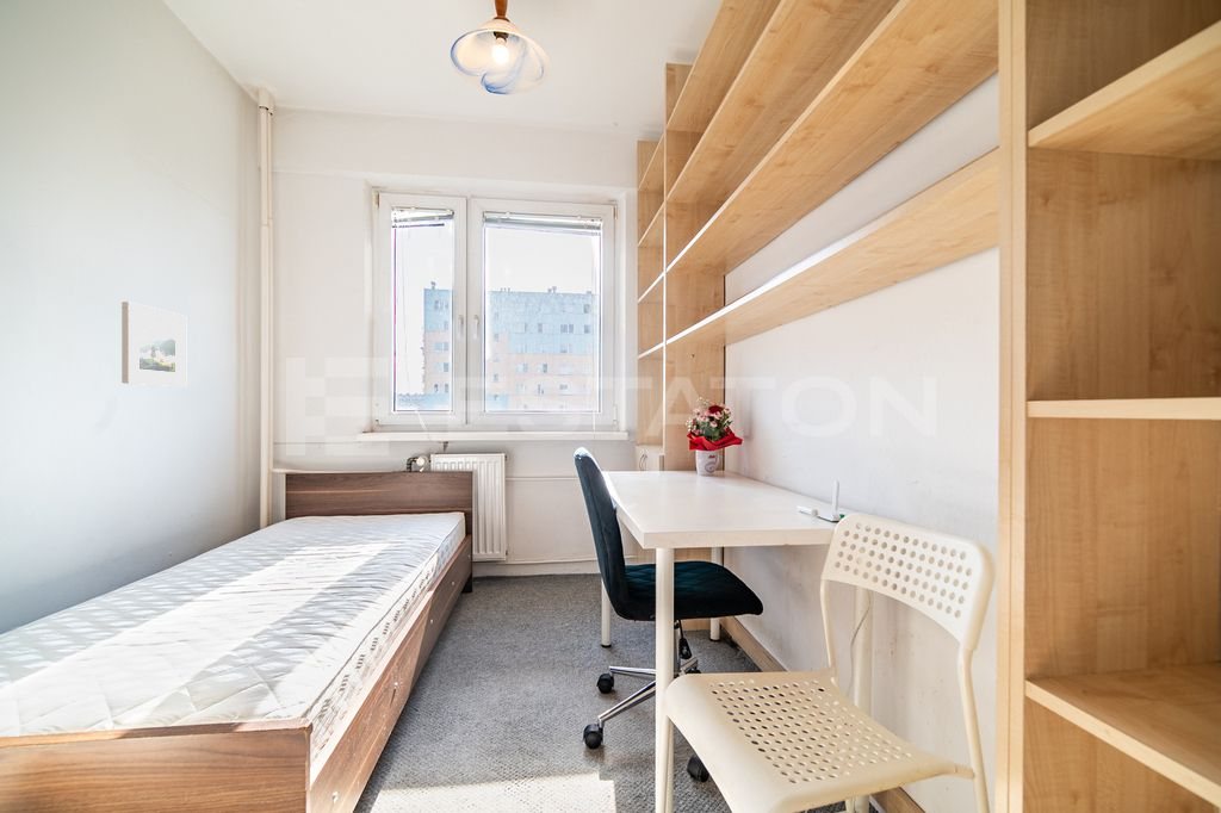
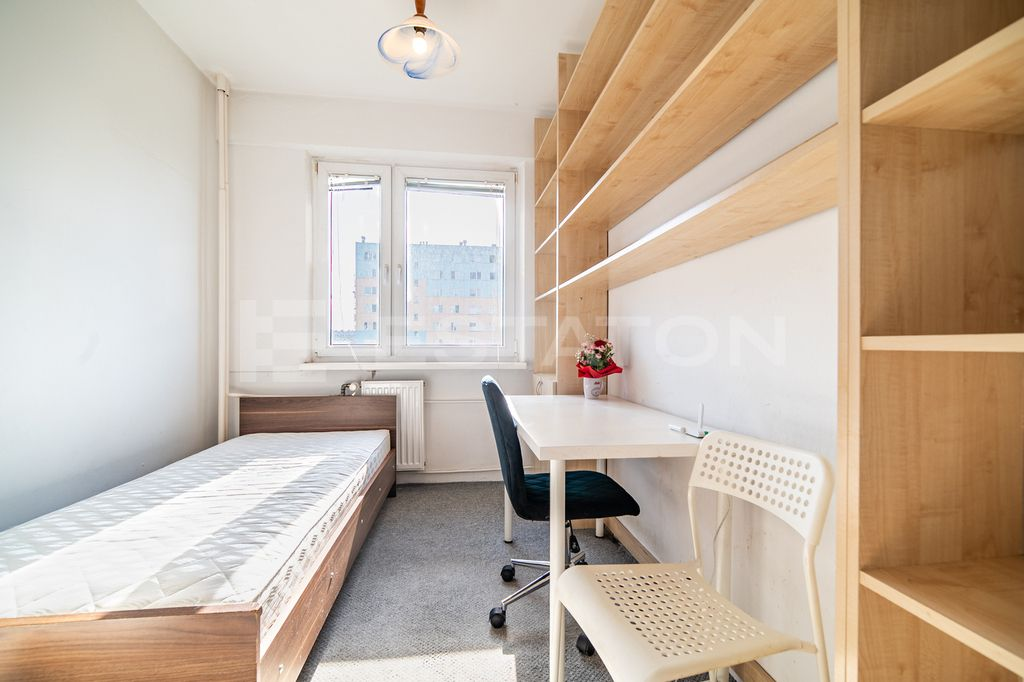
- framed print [120,300,187,387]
